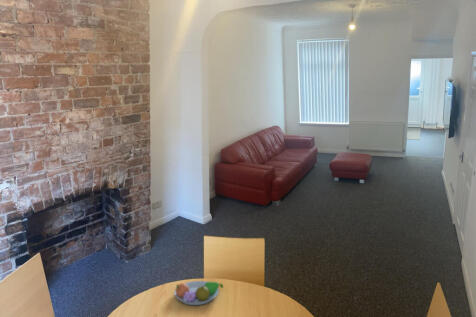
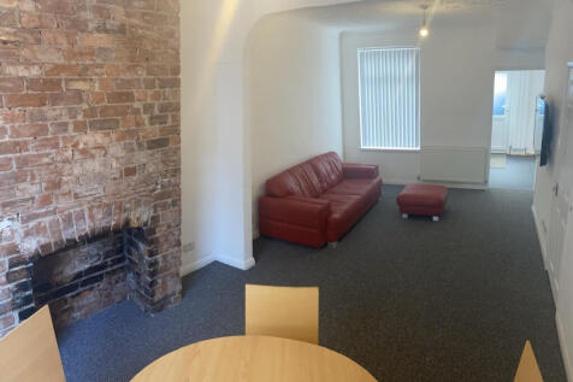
- fruit bowl [173,280,224,306]
